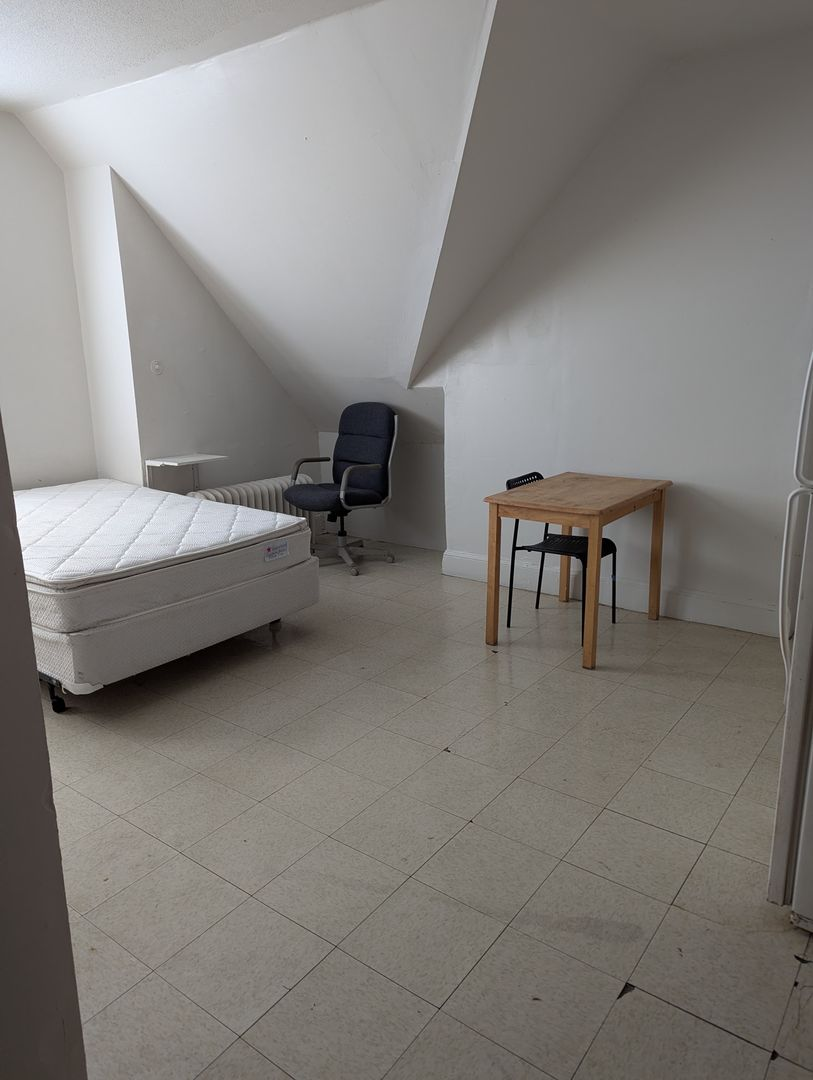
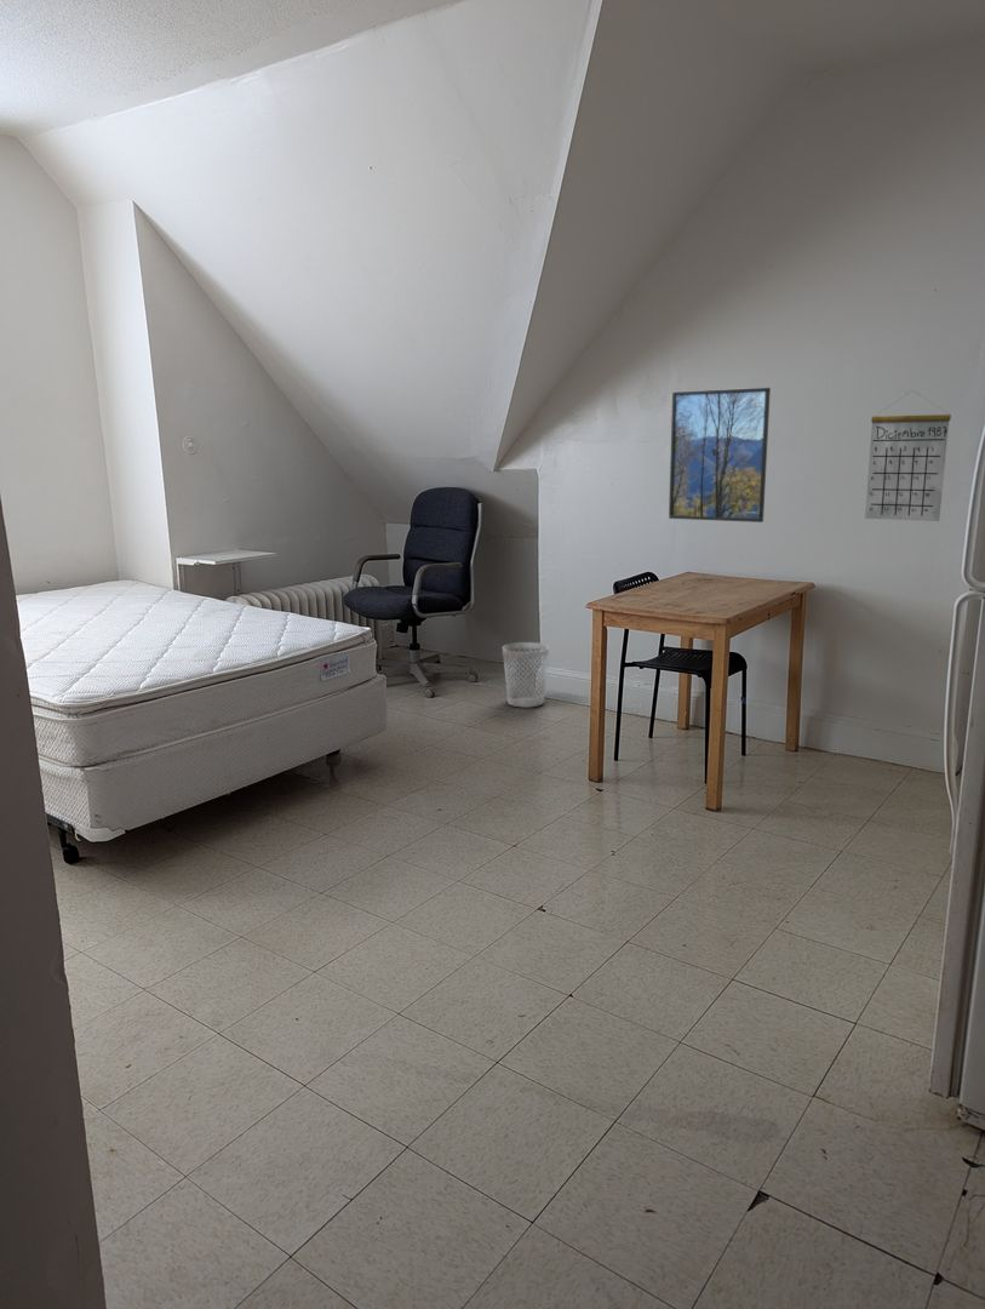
+ wastebasket [502,641,550,708]
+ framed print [668,387,772,524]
+ calendar [864,389,952,522]
